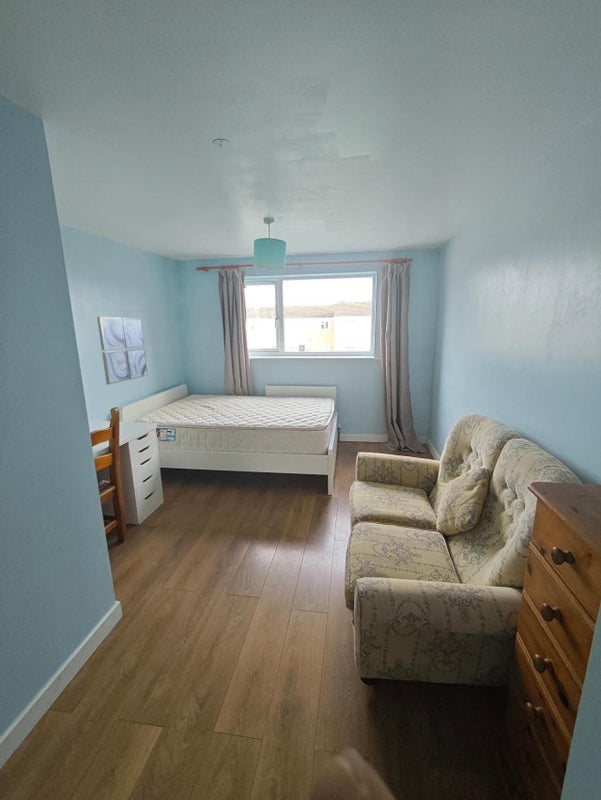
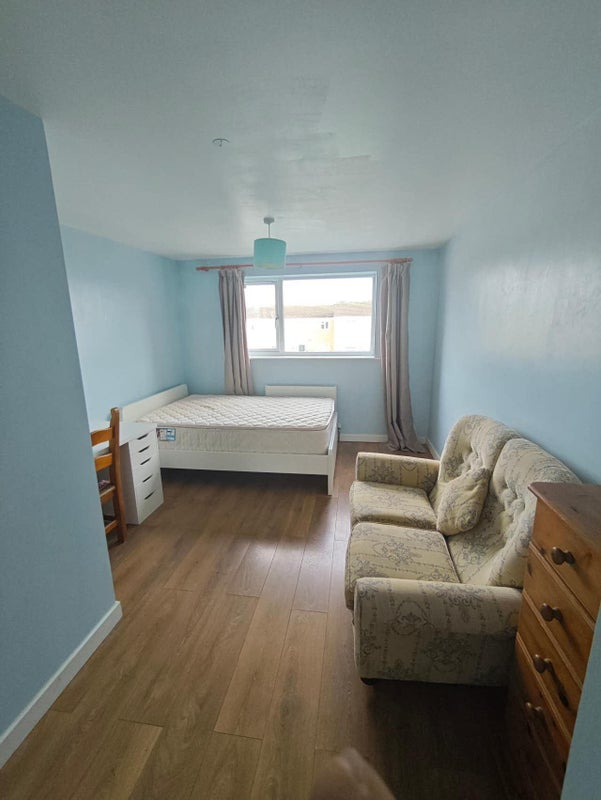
- wall art [96,316,149,385]
